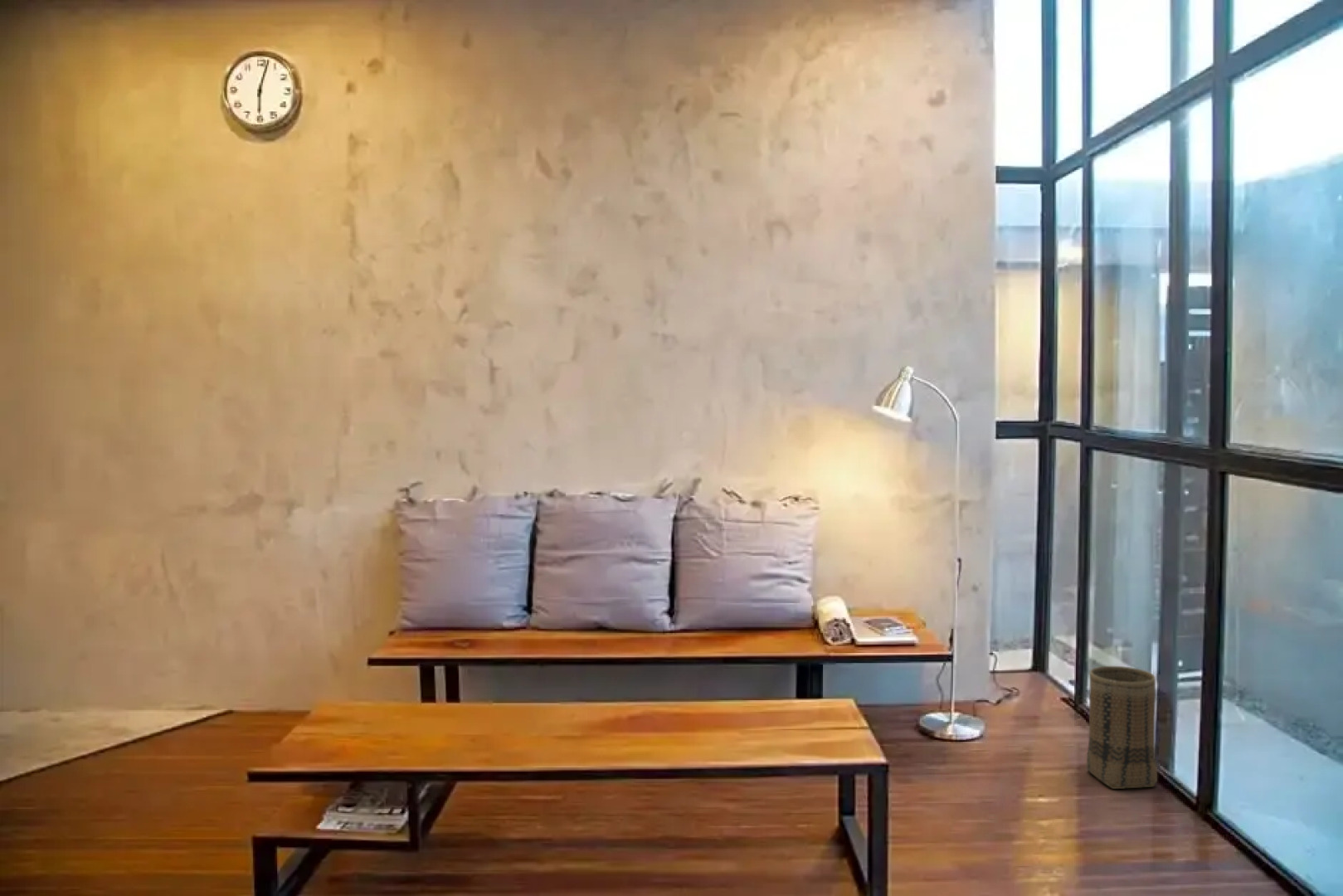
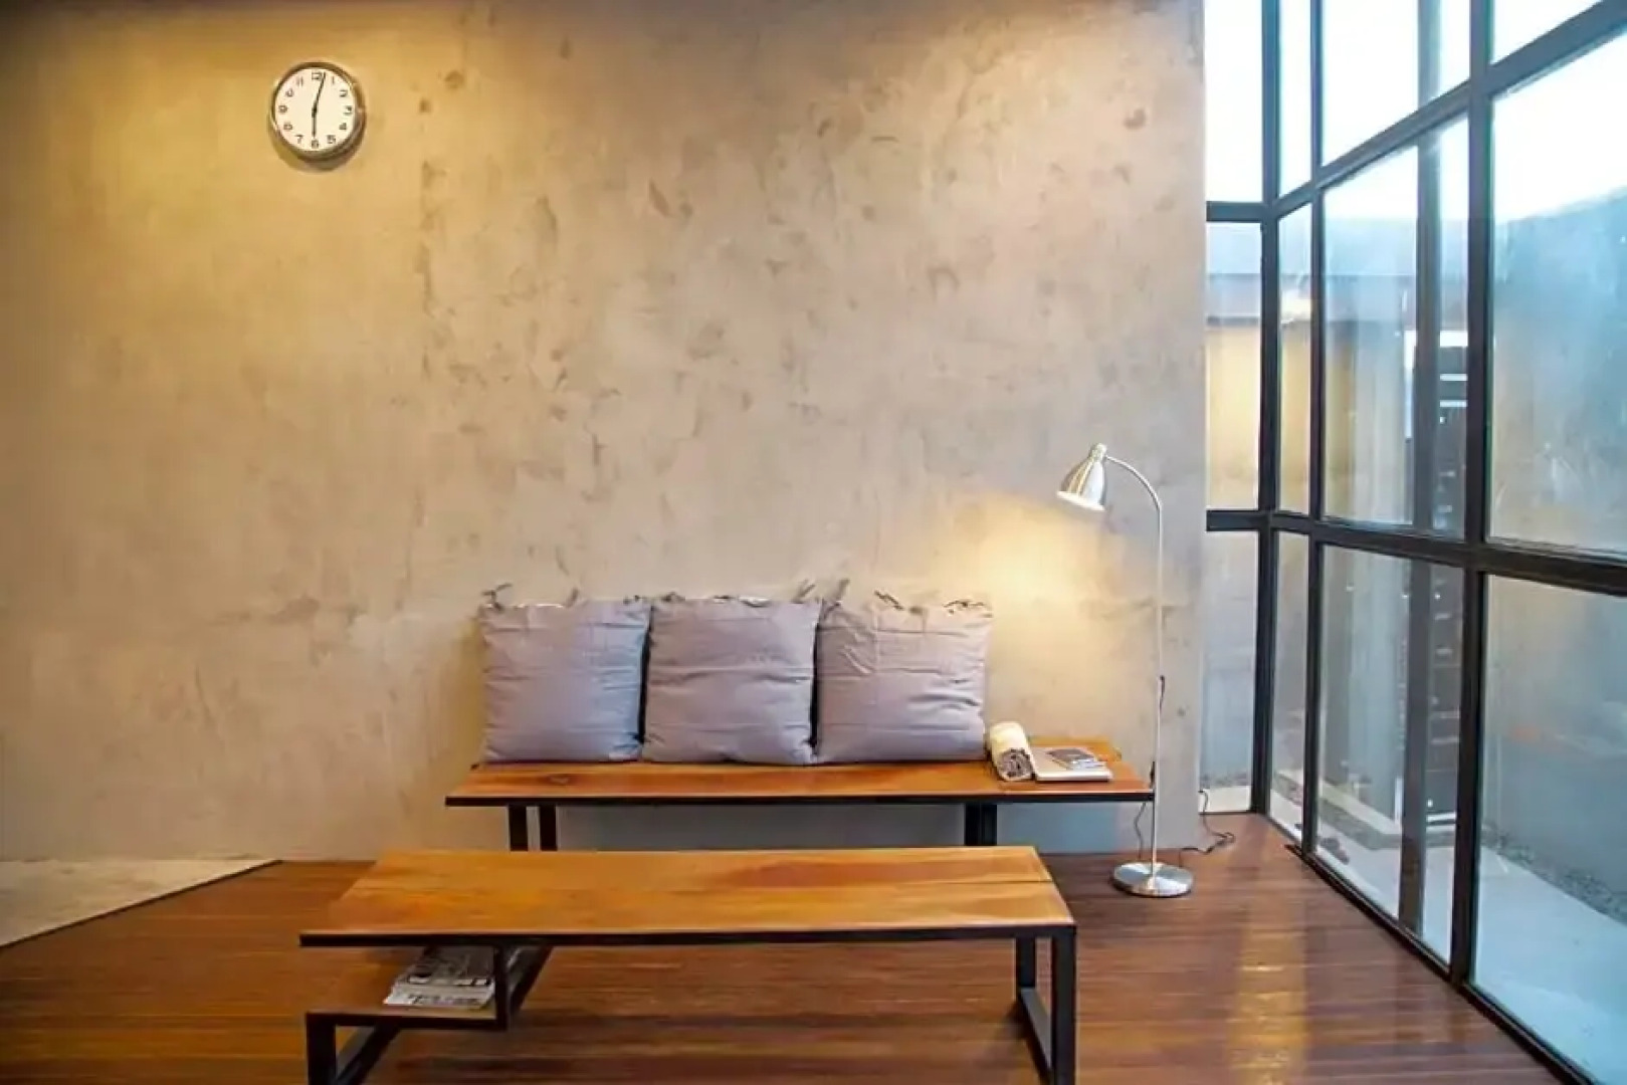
- basket [1086,665,1158,790]
